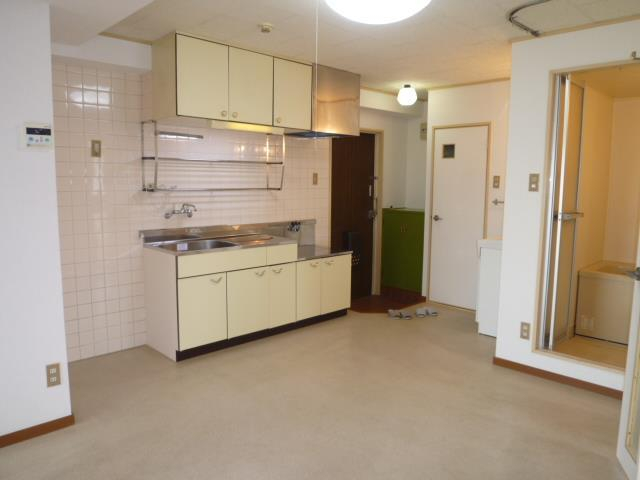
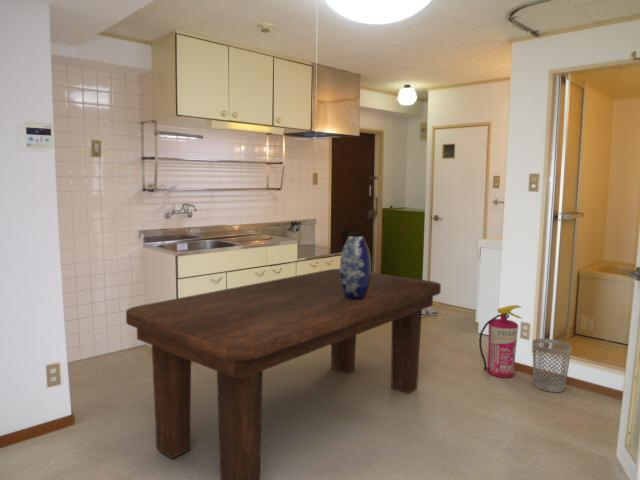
+ dining table [125,268,442,480]
+ vase [339,235,372,300]
+ wastebasket [531,338,573,393]
+ fire extinguisher [478,304,522,379]
